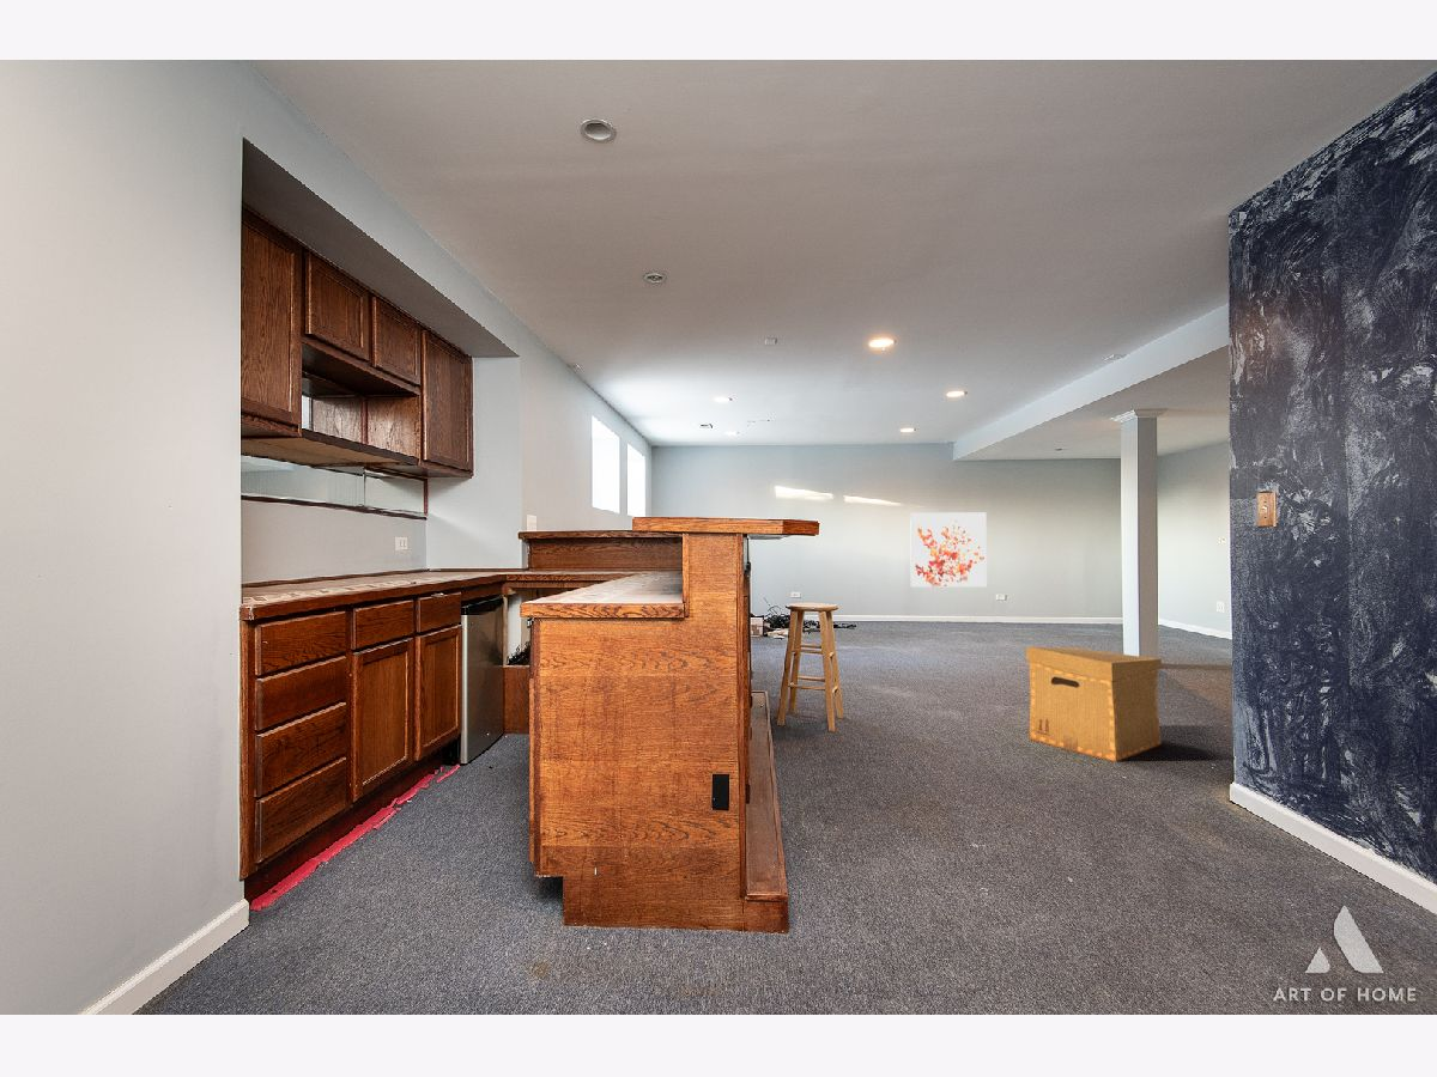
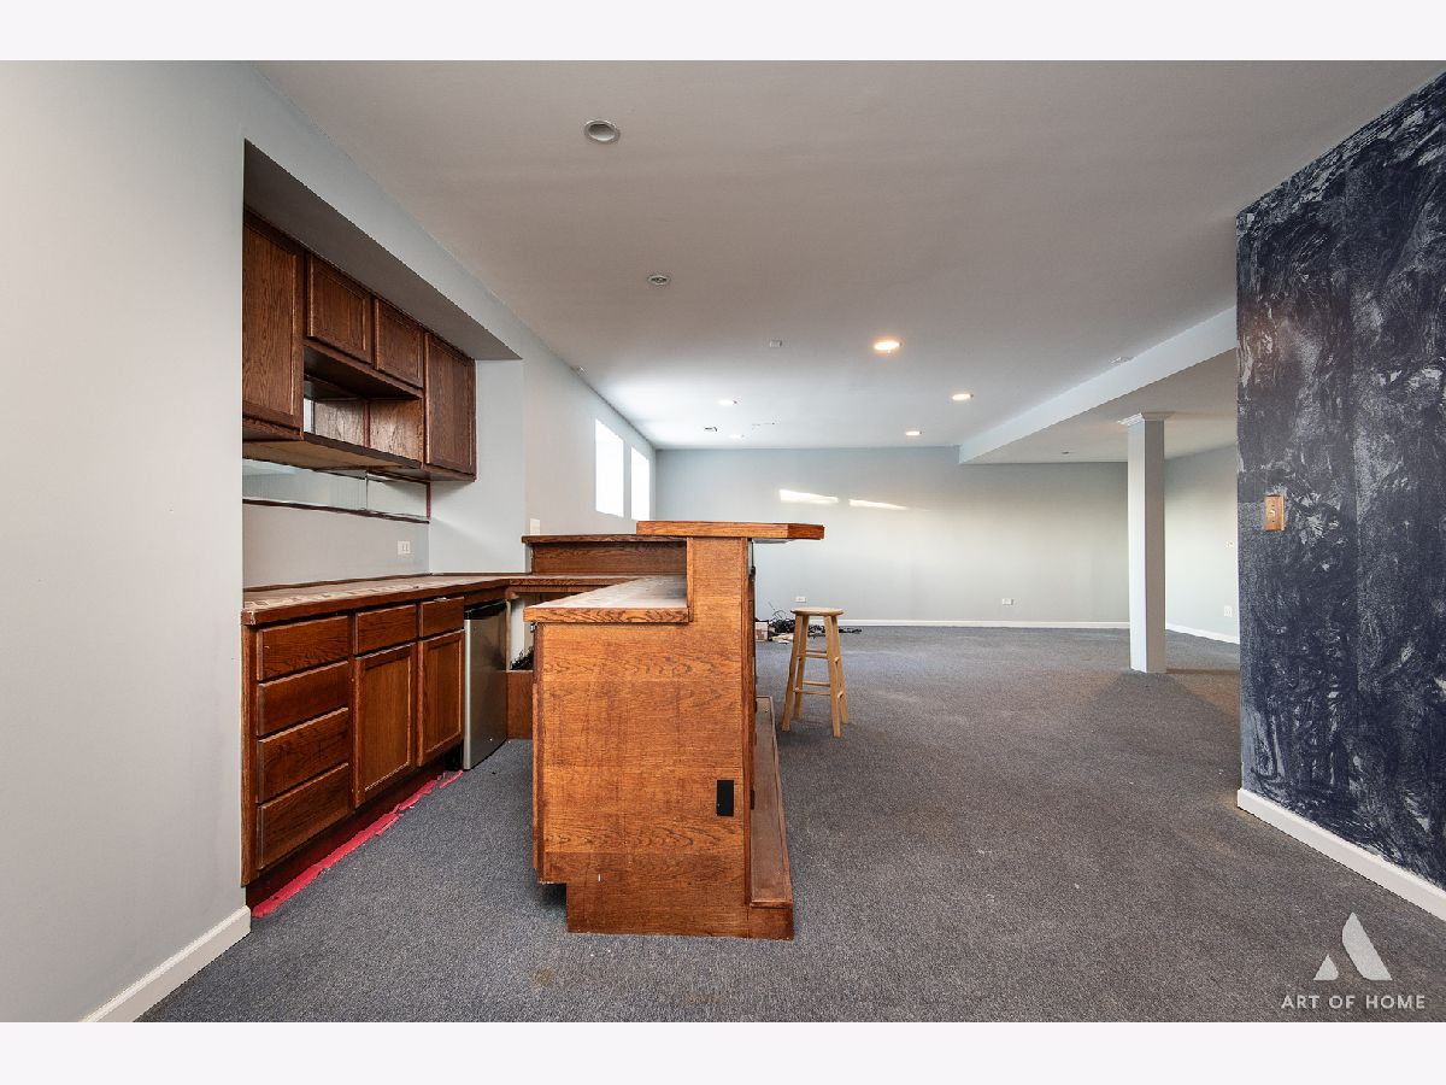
- cardboard box [1025,646,1164,762]
- wall art [909,512,988,588]
